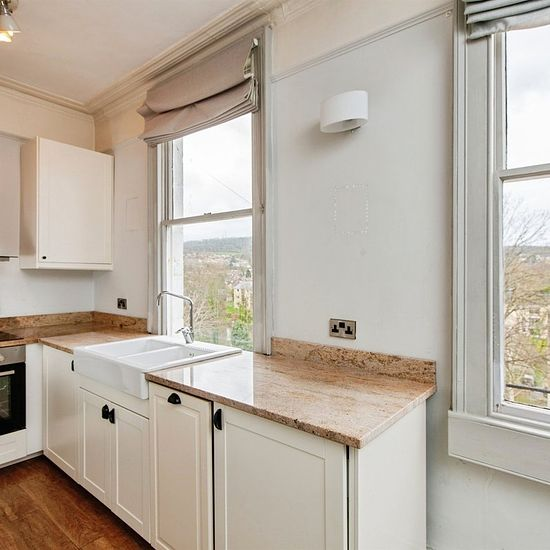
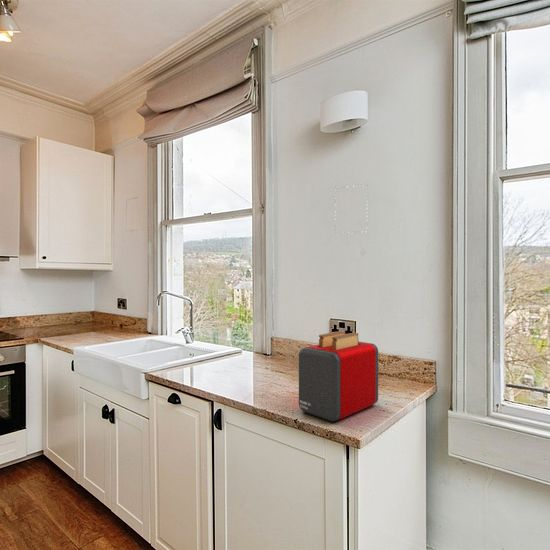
+ toaster [298,330,379,423]
